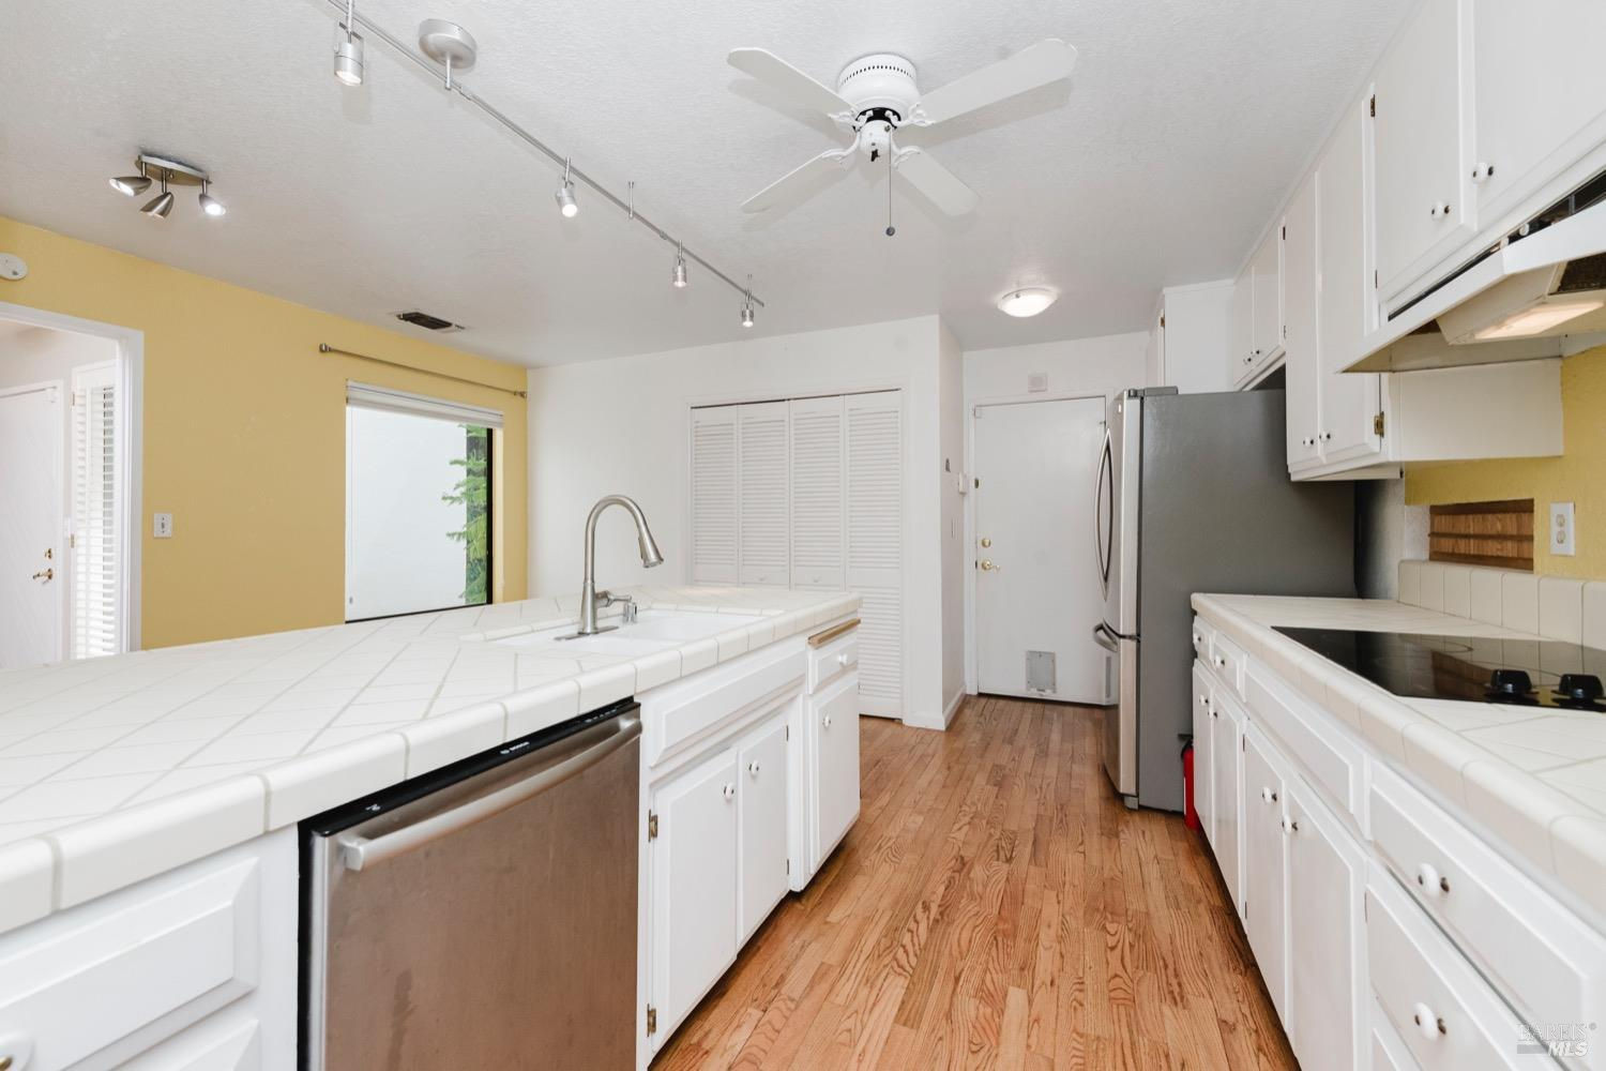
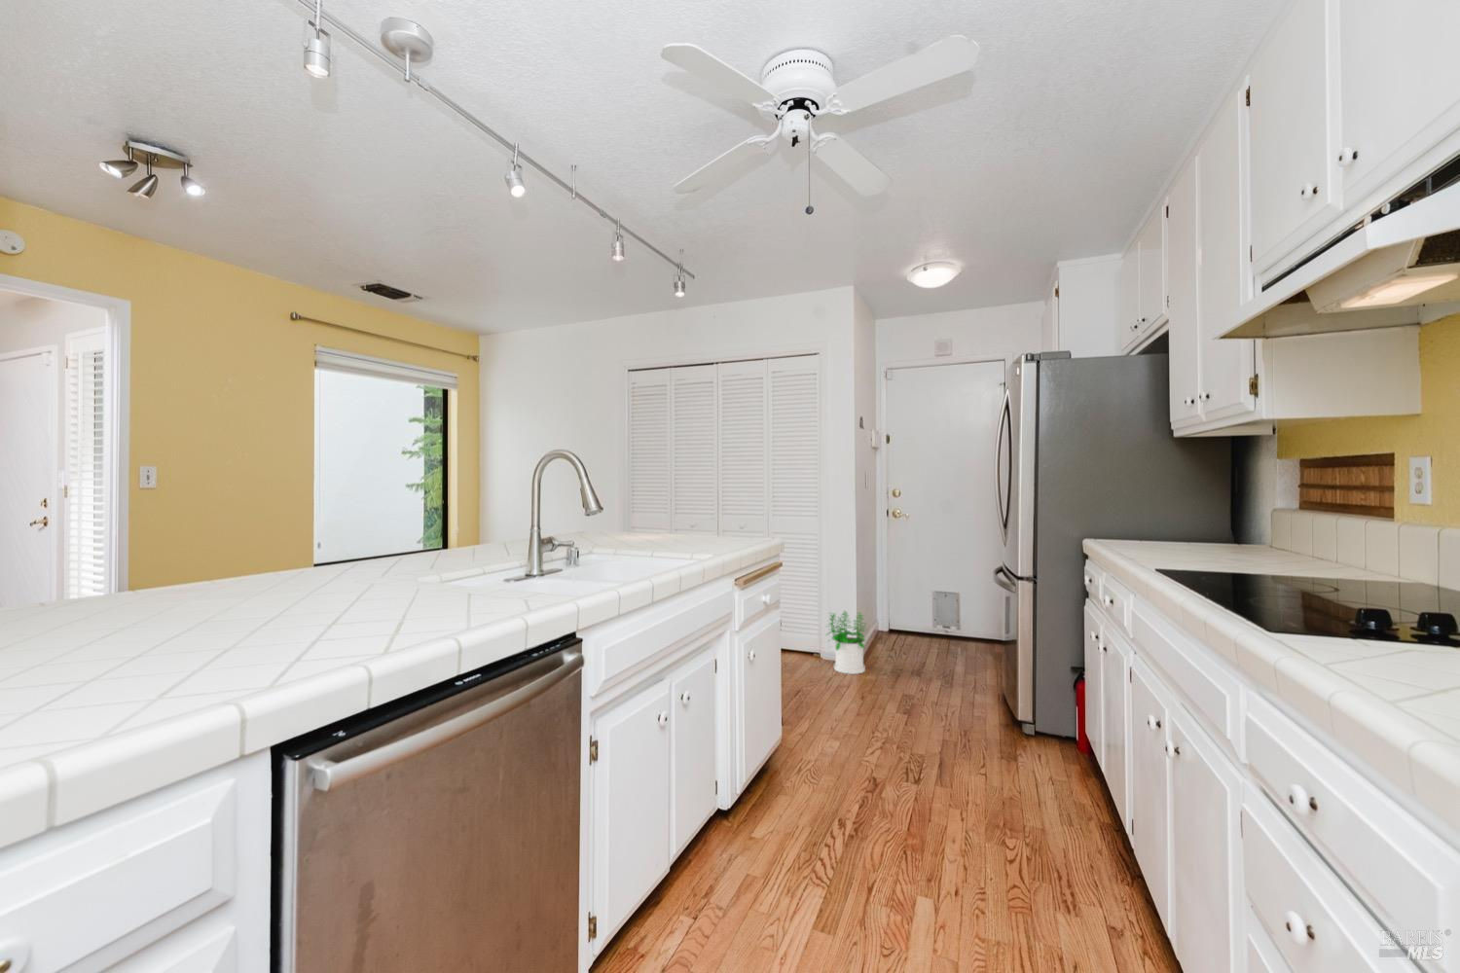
+ potted plant [825,610,868,675]
